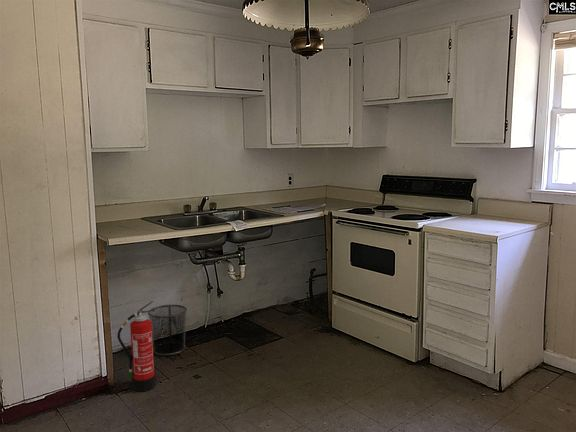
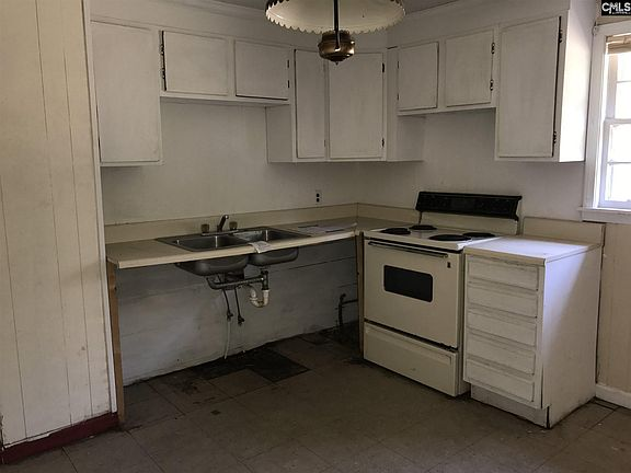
- waste bin [147,304,188,357]
- fire extinguisher [117,300,157,393]
